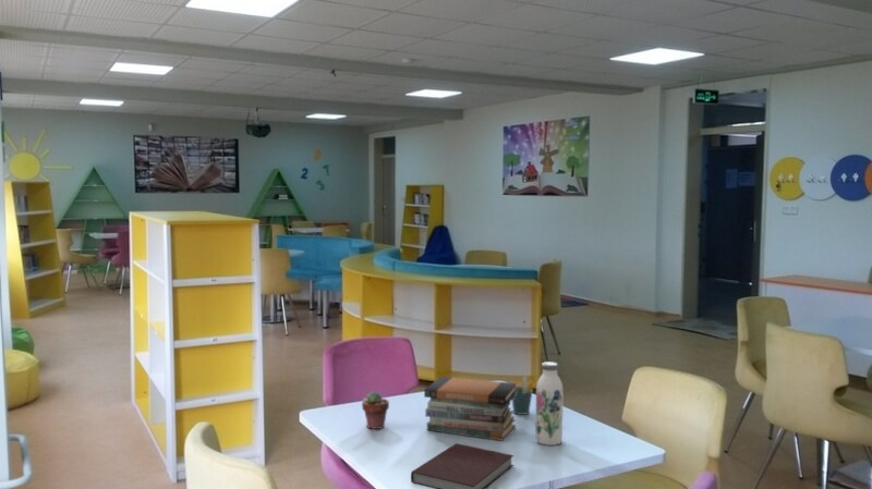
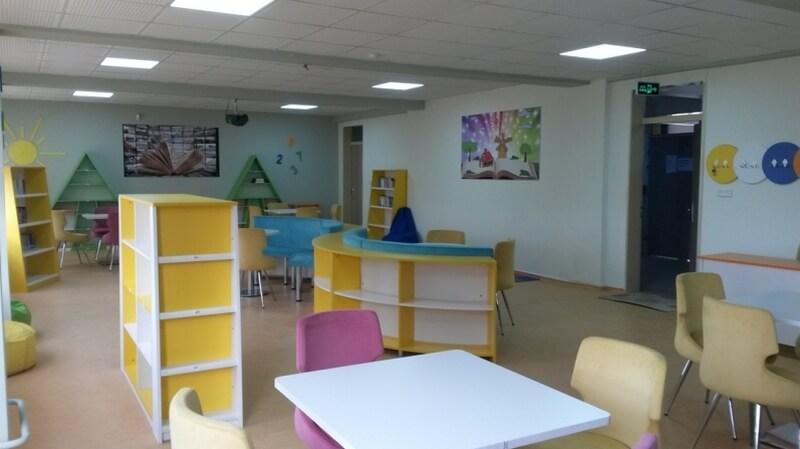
- potted succulent [361,390,390,430]
- notebook [410,442,514,489]
- pen holder [511,374,534,416]
- book stack [423,376,518,442]
- water bottle [534,360,565,447]
